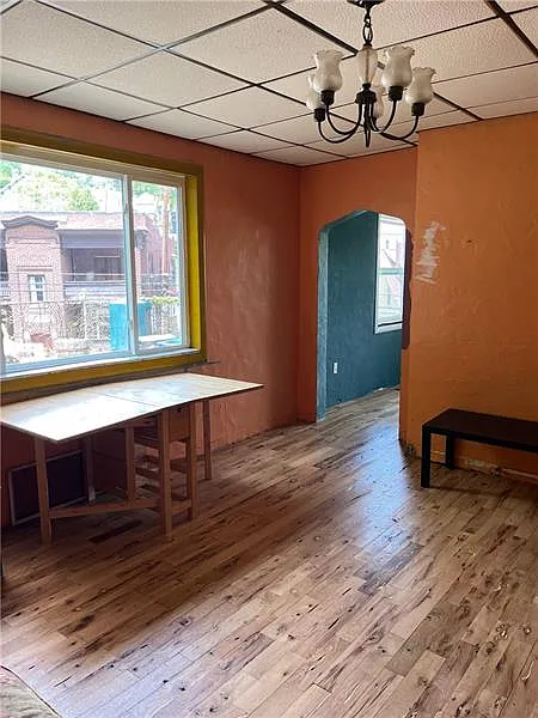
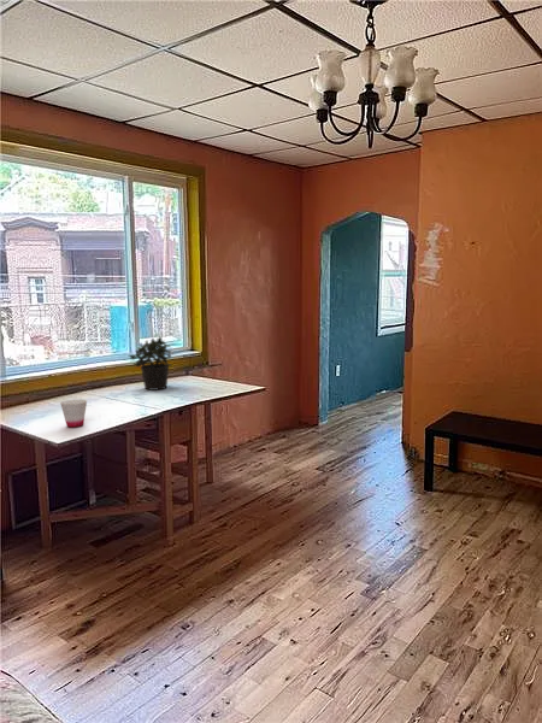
+ cup [59,399,88,428]
+ potted plant [128,336,173,392]
